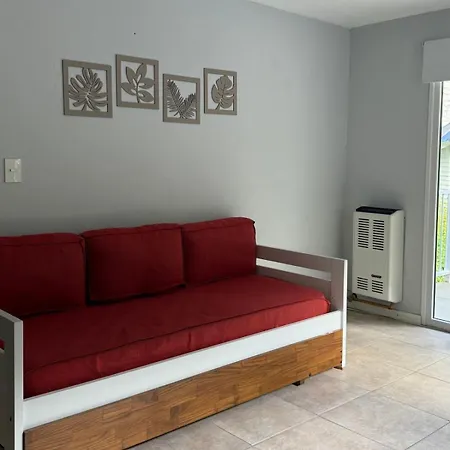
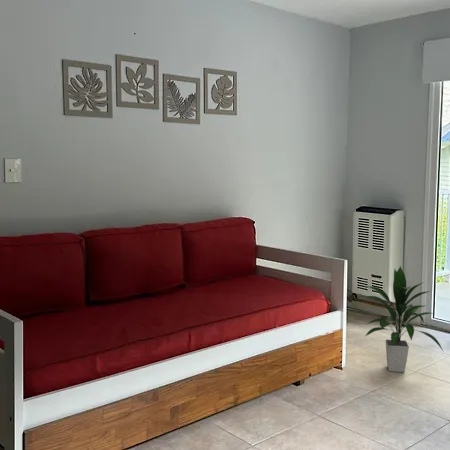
+ indoor plant [363,265,445,373]
